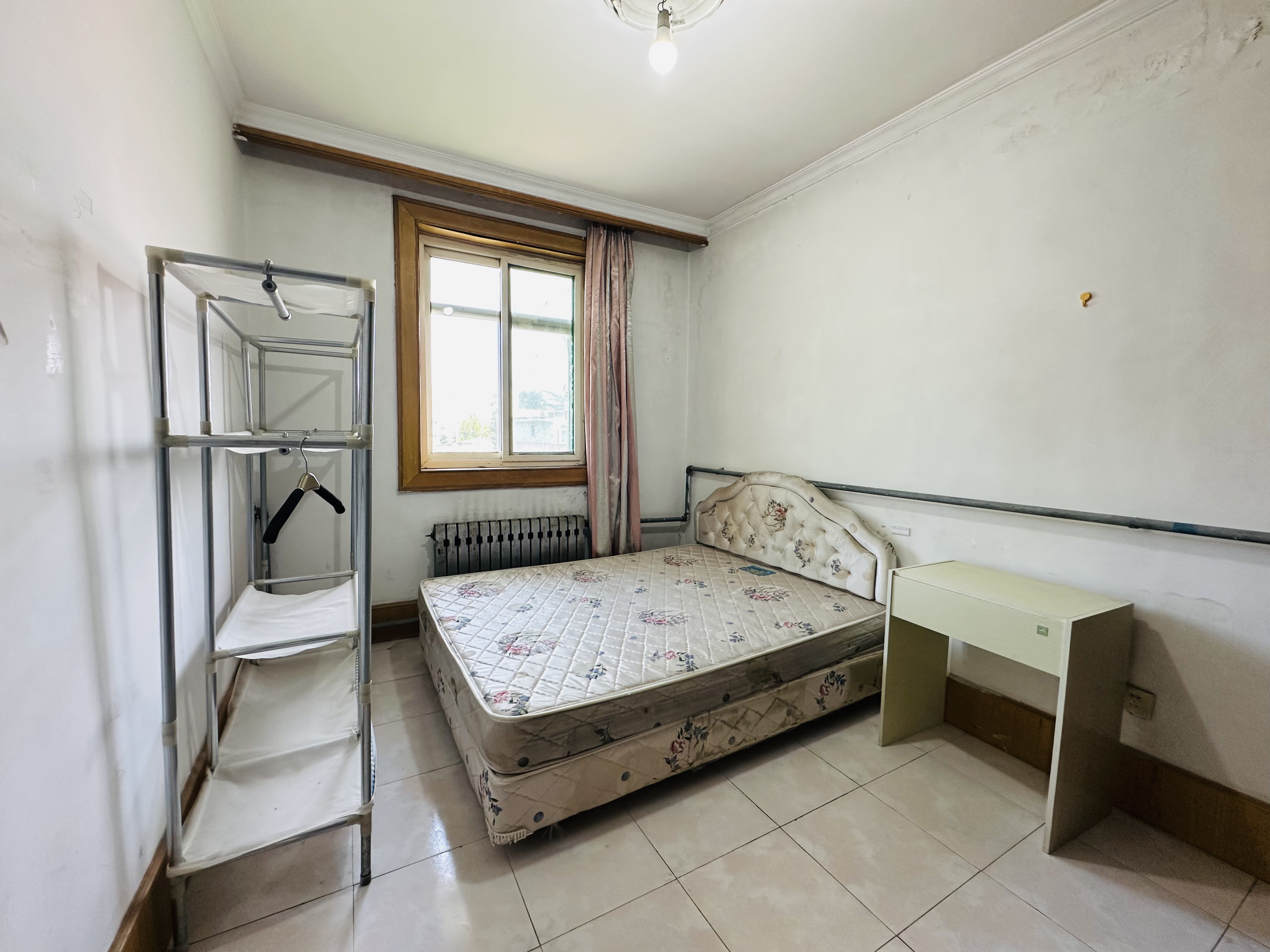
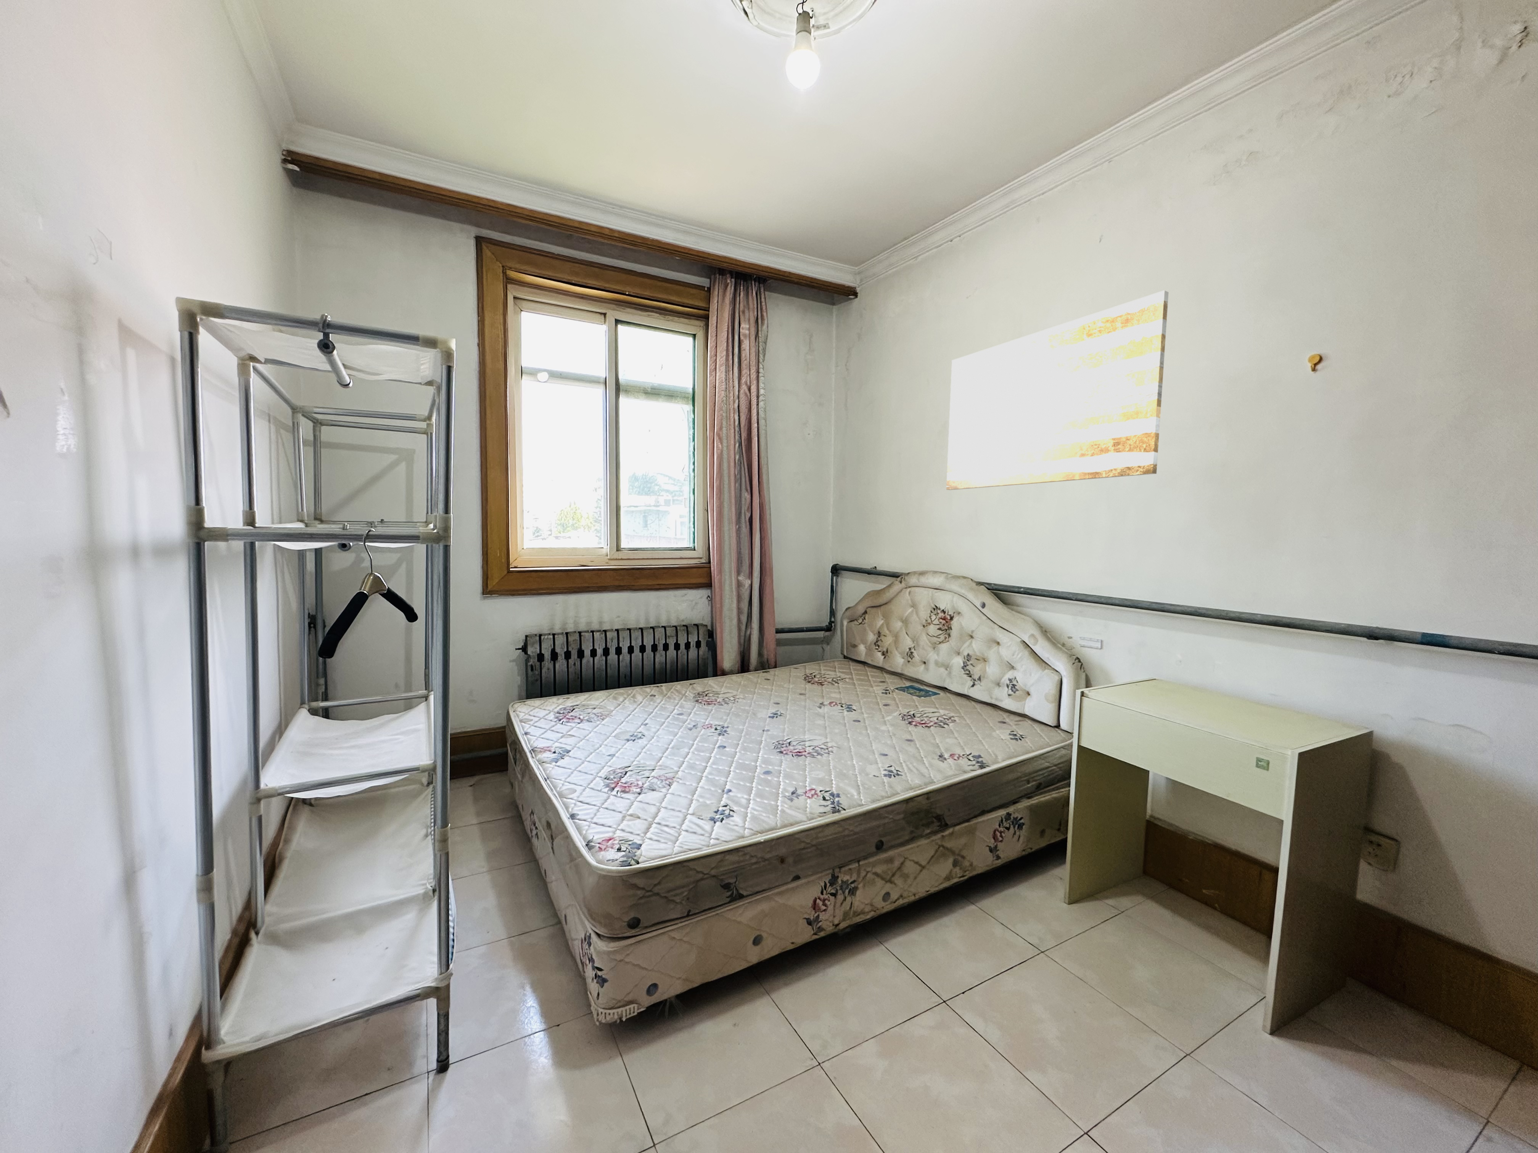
+ wall art [946,289,1169,491]
